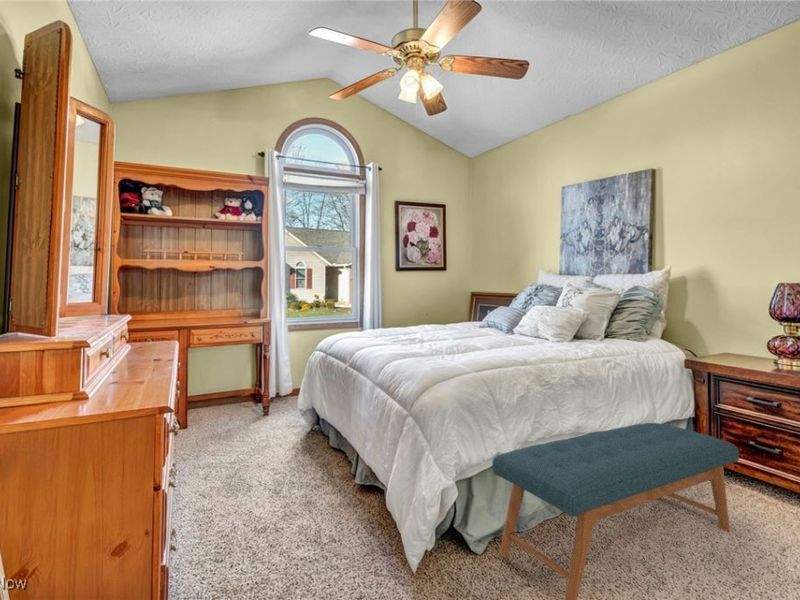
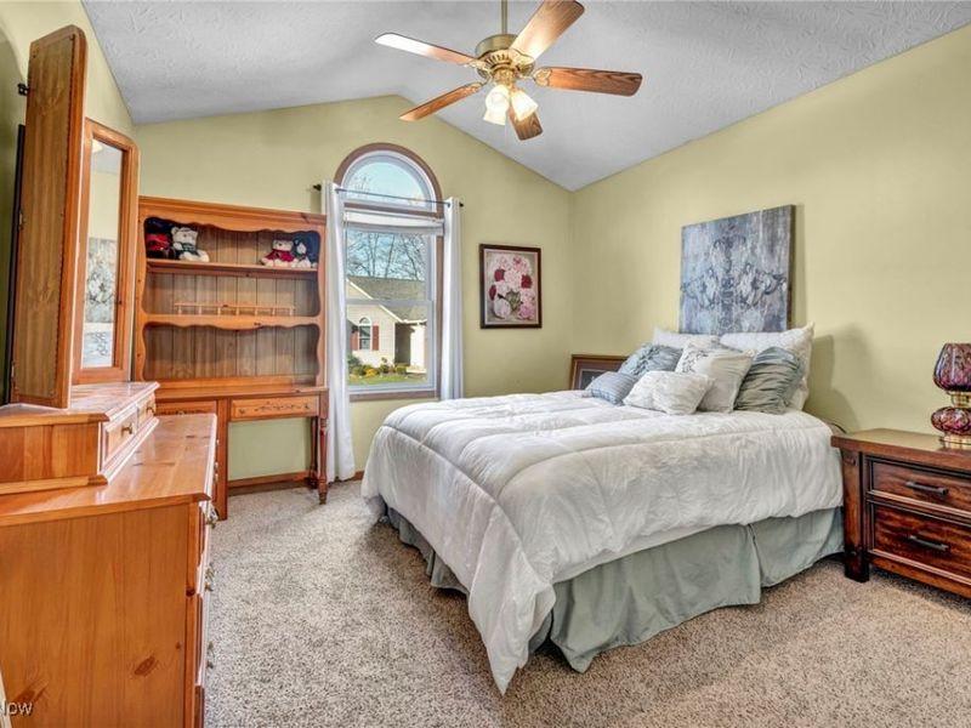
- bench [492,422,740,600]
